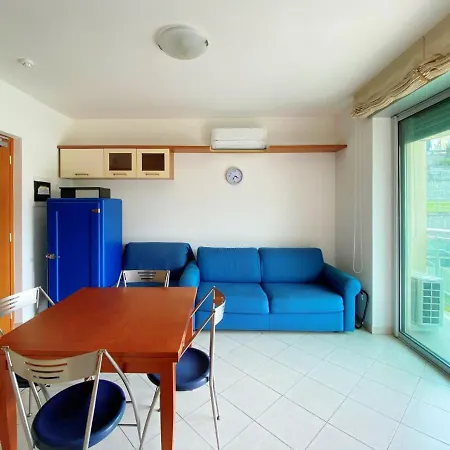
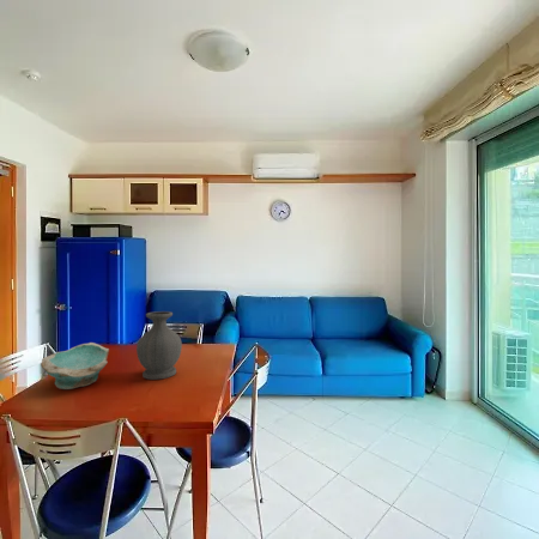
+ vase [135,310,183,381]
+ bowl [40,341,110,390]
